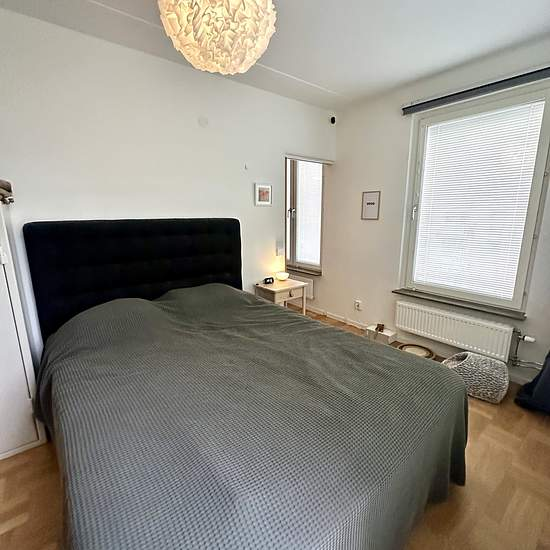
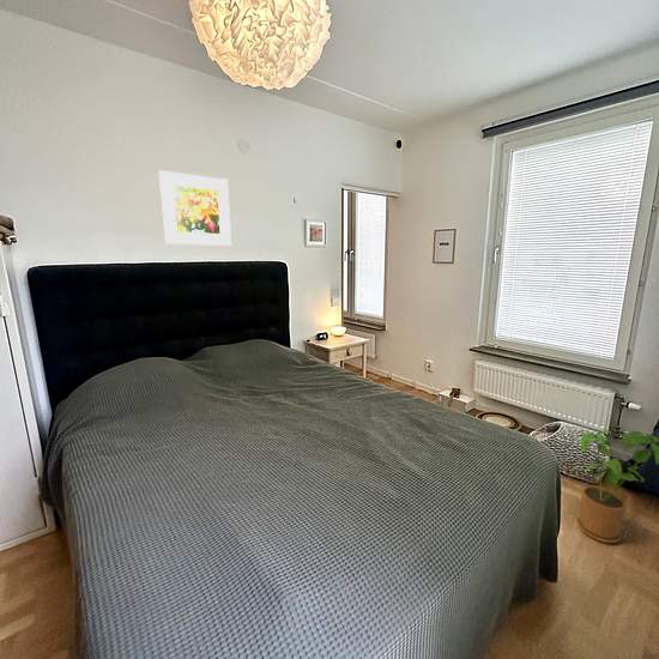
+ house plant [575,429,659,544]
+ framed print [157,169,232,247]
